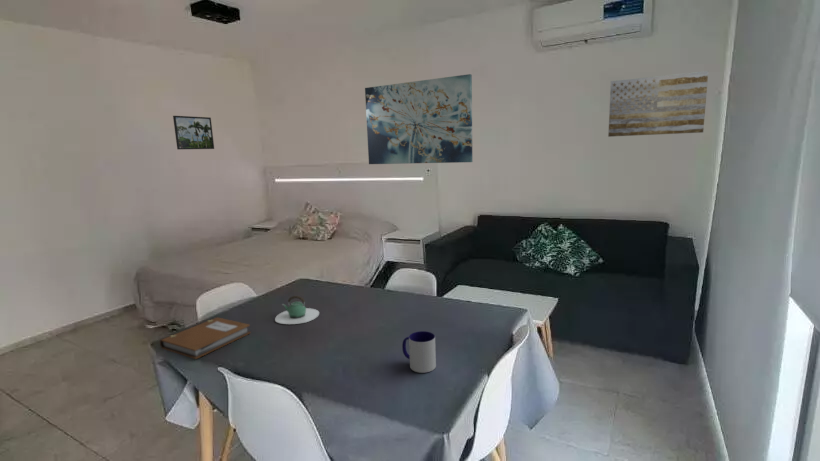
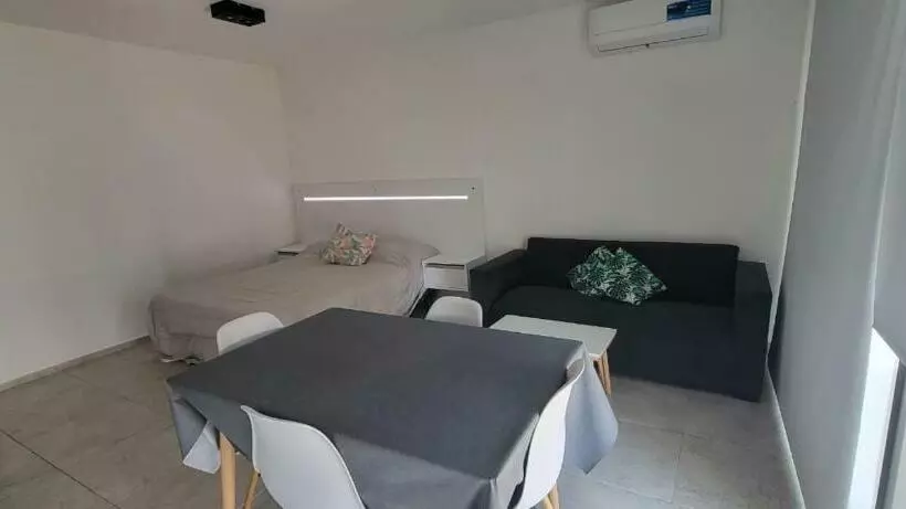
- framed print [172,115,215,150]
- wall art [364,73,473,165]
- mug [401,330,437,374]
- wall art [607,70,709,138]
- notebook [159,316,252,360]
- teapot [274,295,320,325]
